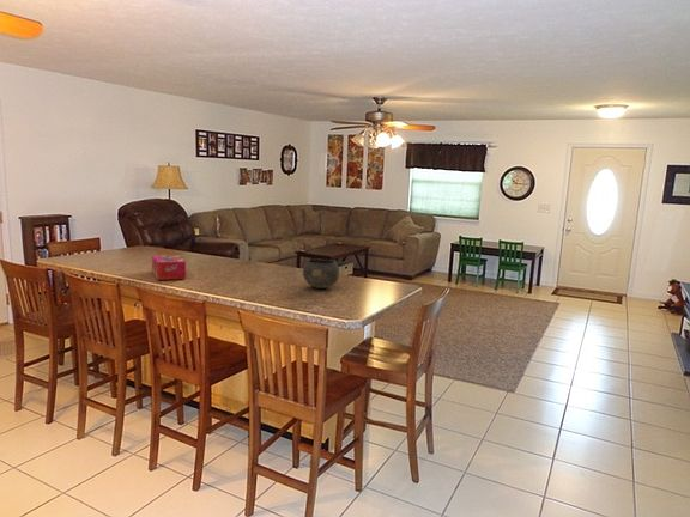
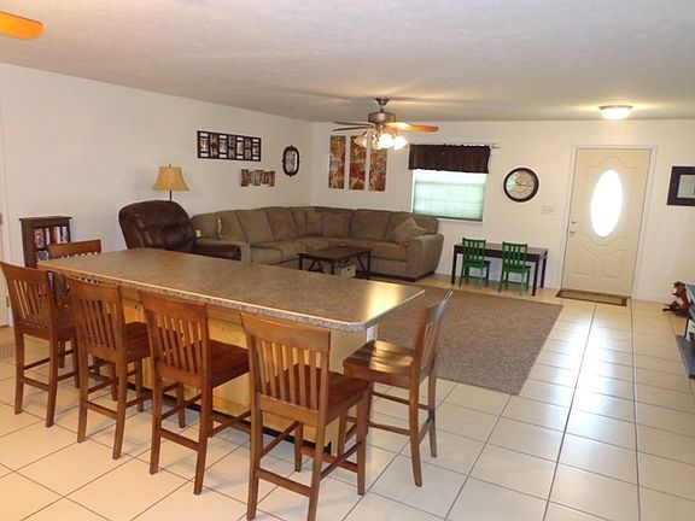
- bowl [302,258,340,290]
- tissue box [151,254,187,281]
